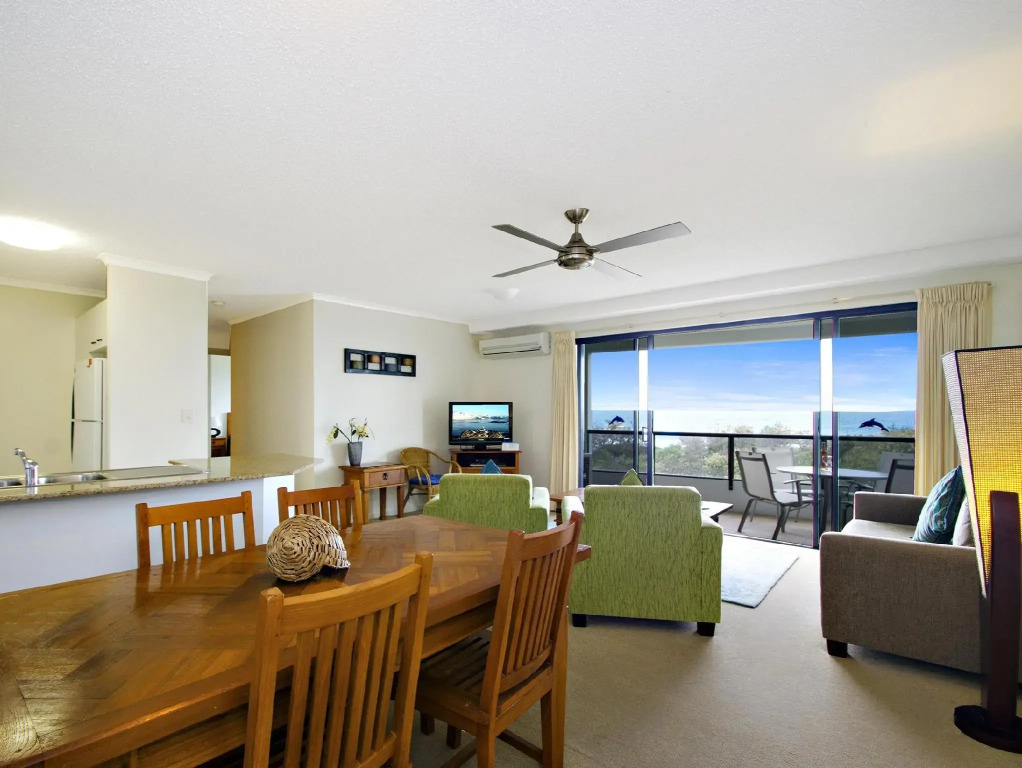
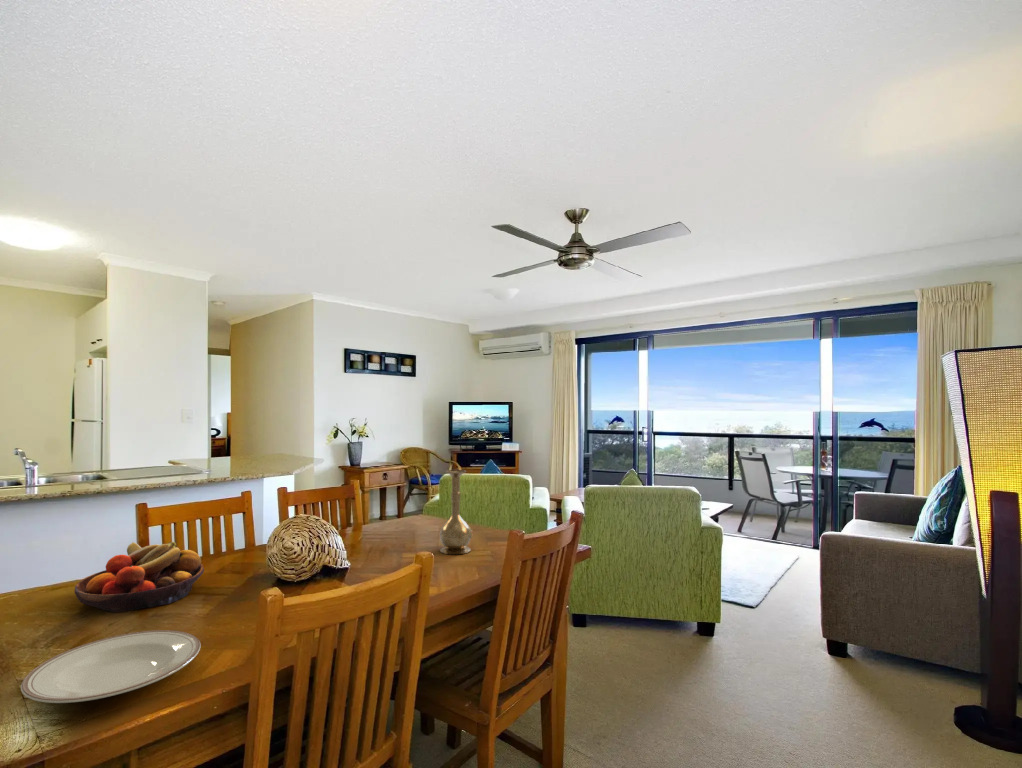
+ fruit bowl [74,541,205,613]
+ vase [439,469,474,555]
+ plate [20,629,202,704]
